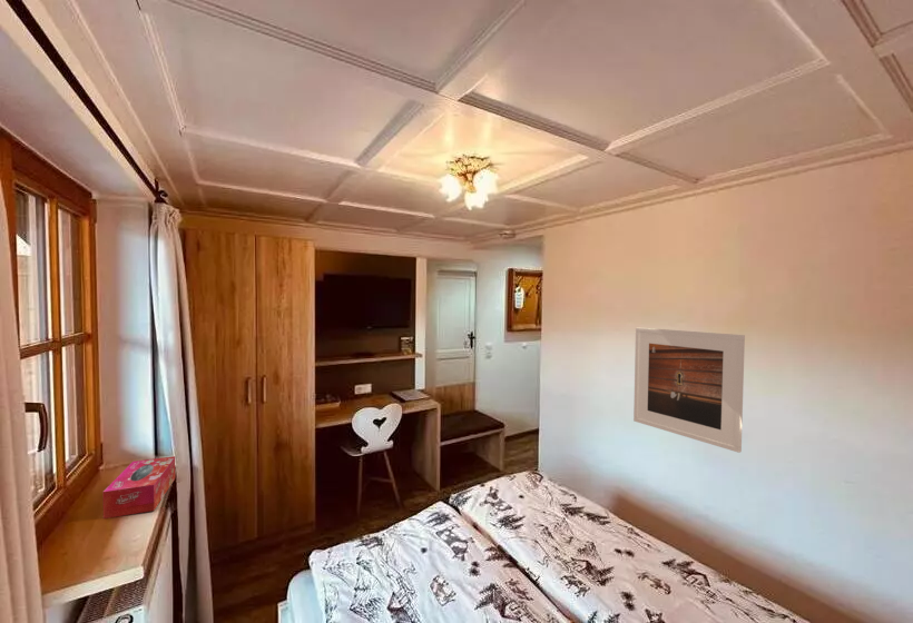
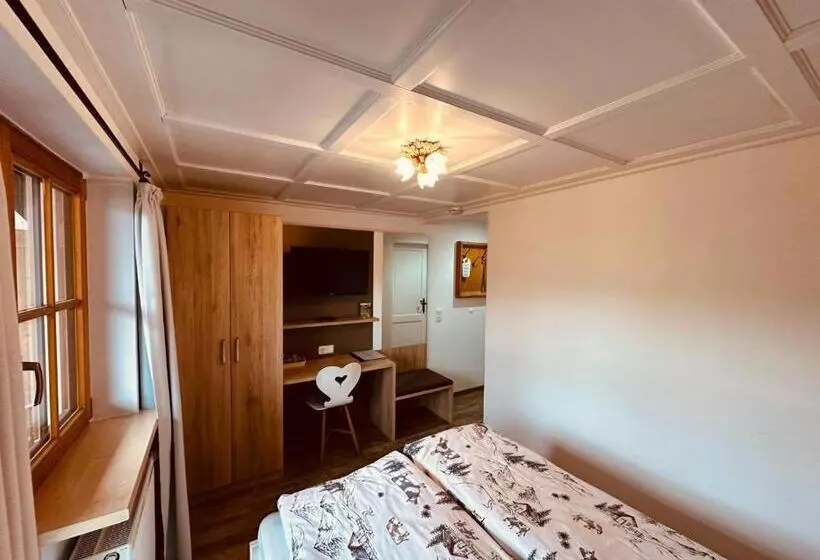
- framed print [632,327,746,454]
- tissue box [102,455,176,520]
